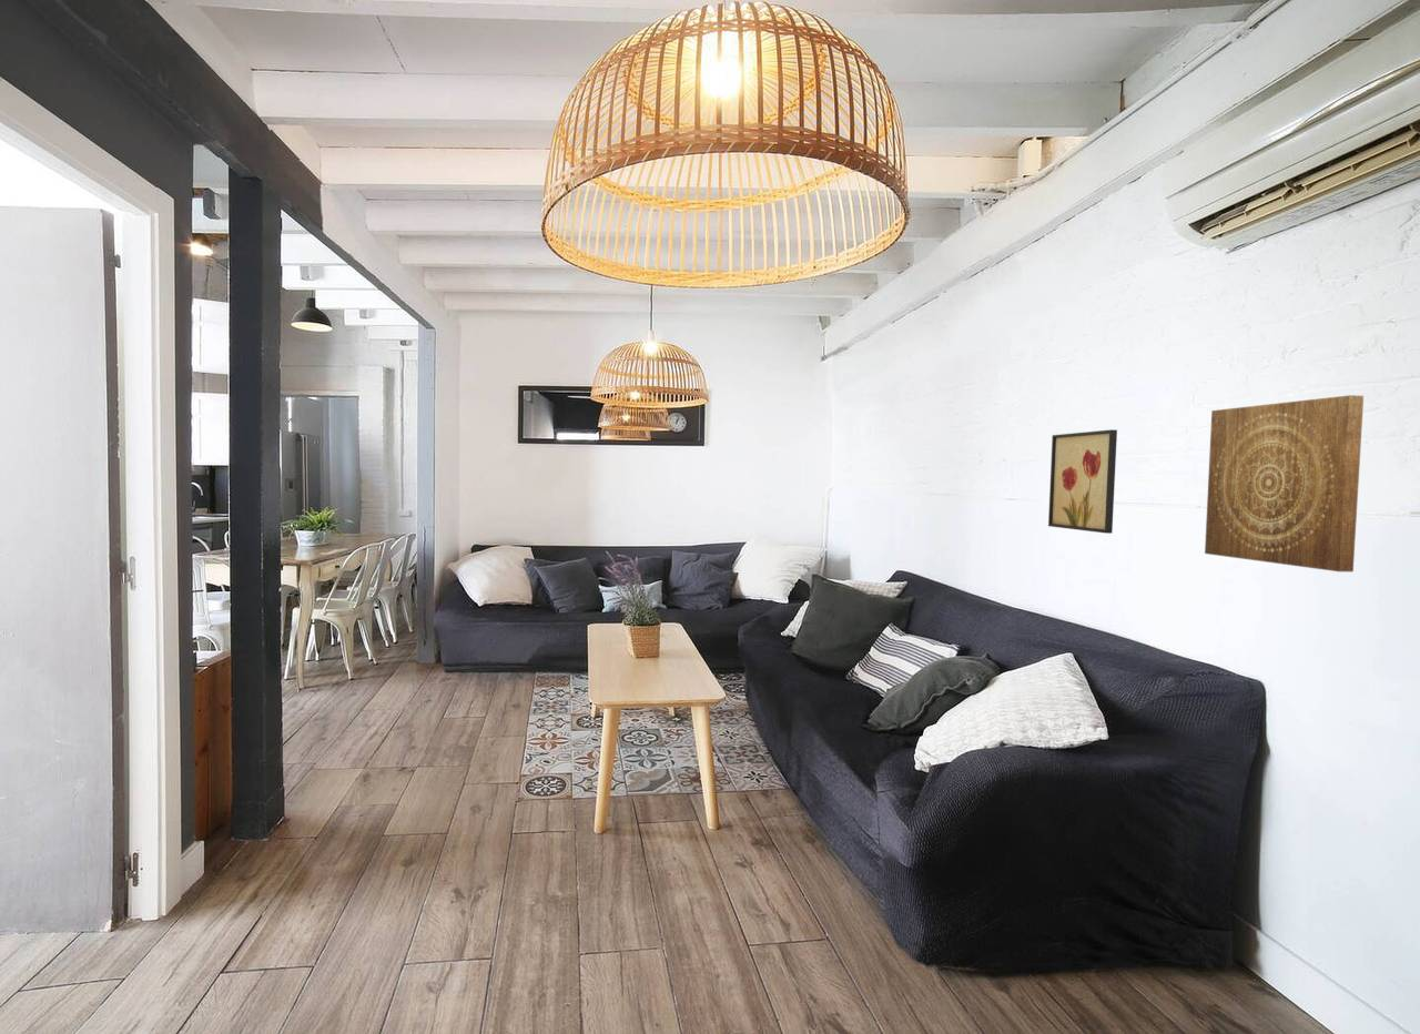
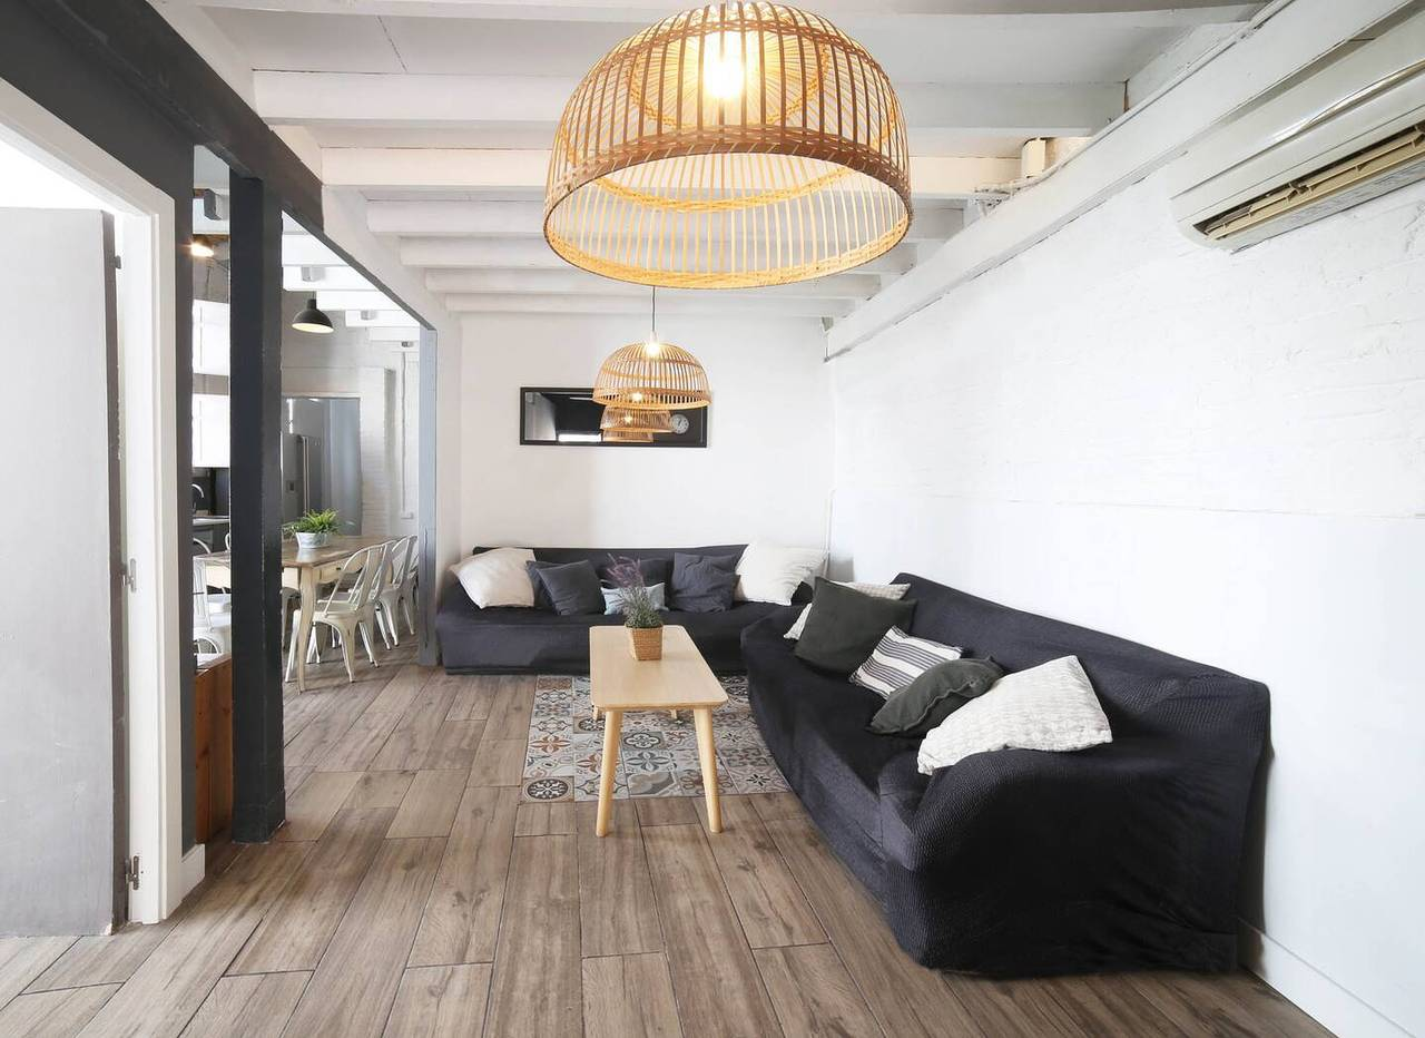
- wall art [1204,394,1365,572]
- wall art [1047,428,1118,535]
